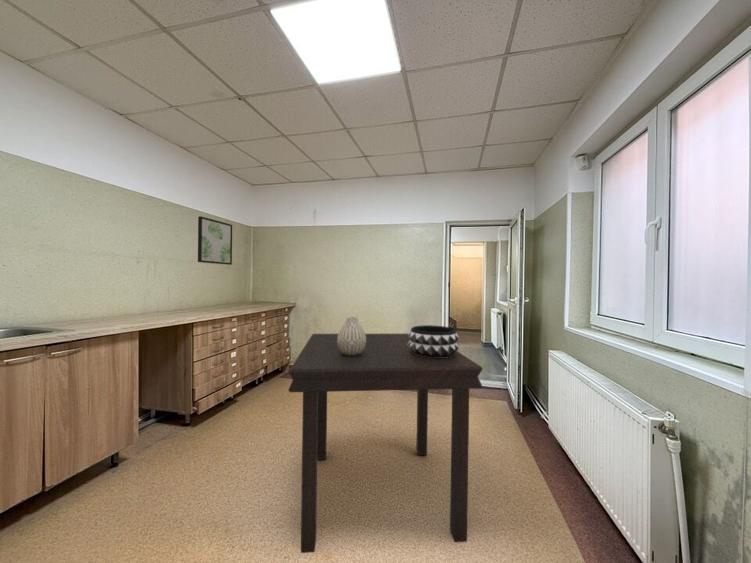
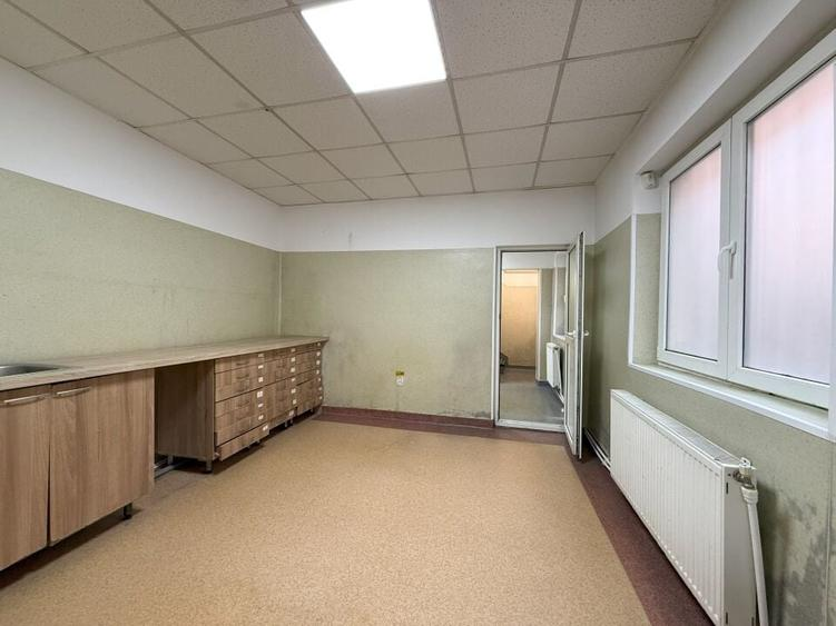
- dining table [287,333,484,554]
- vase [337,315,366,355]
- wall art [197,215,233,266]
- decorative bowl [407,324,460,358]
